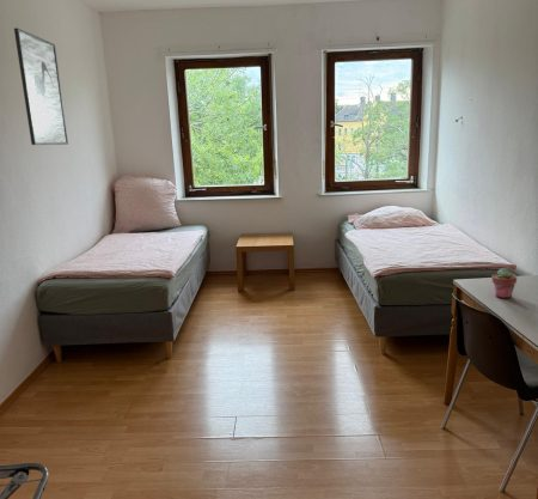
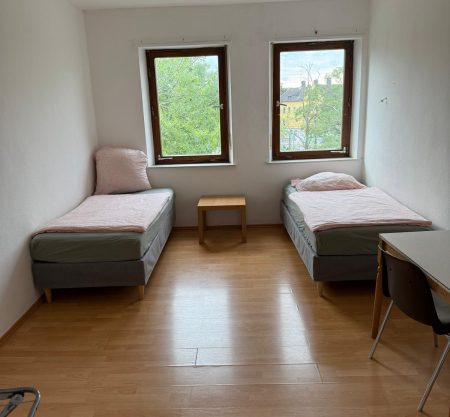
- potted succulent [490,267,518,299]
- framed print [13,26,69,146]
